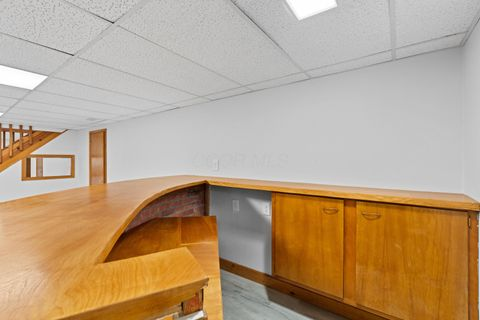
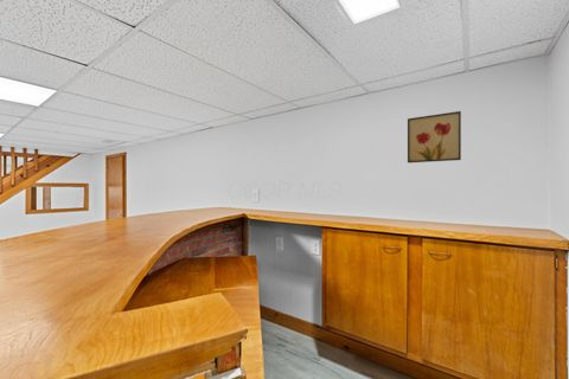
+ wall art [407,110,462,163]
